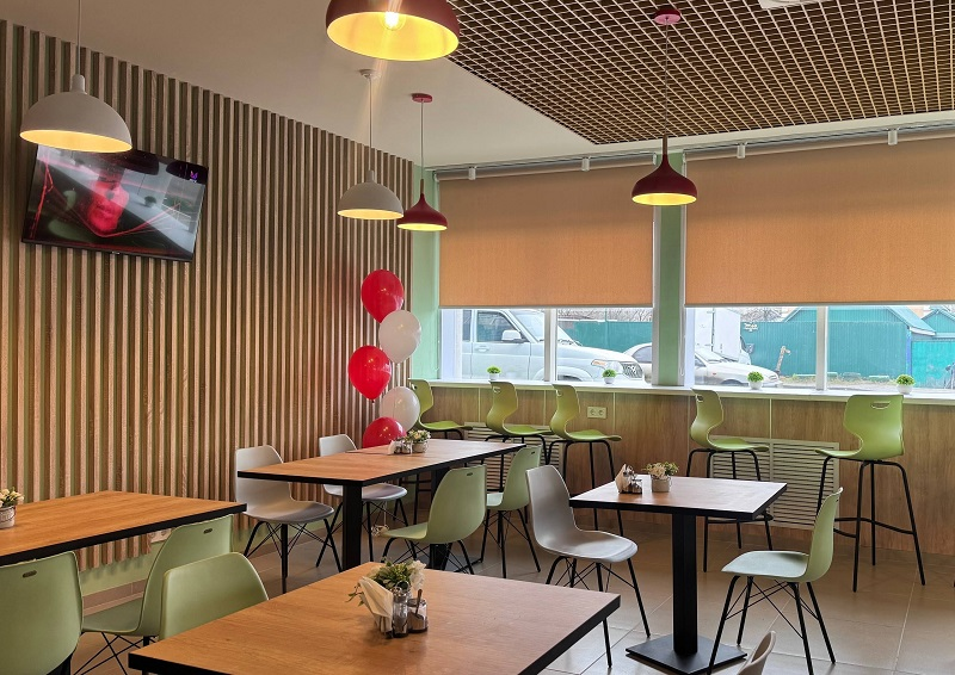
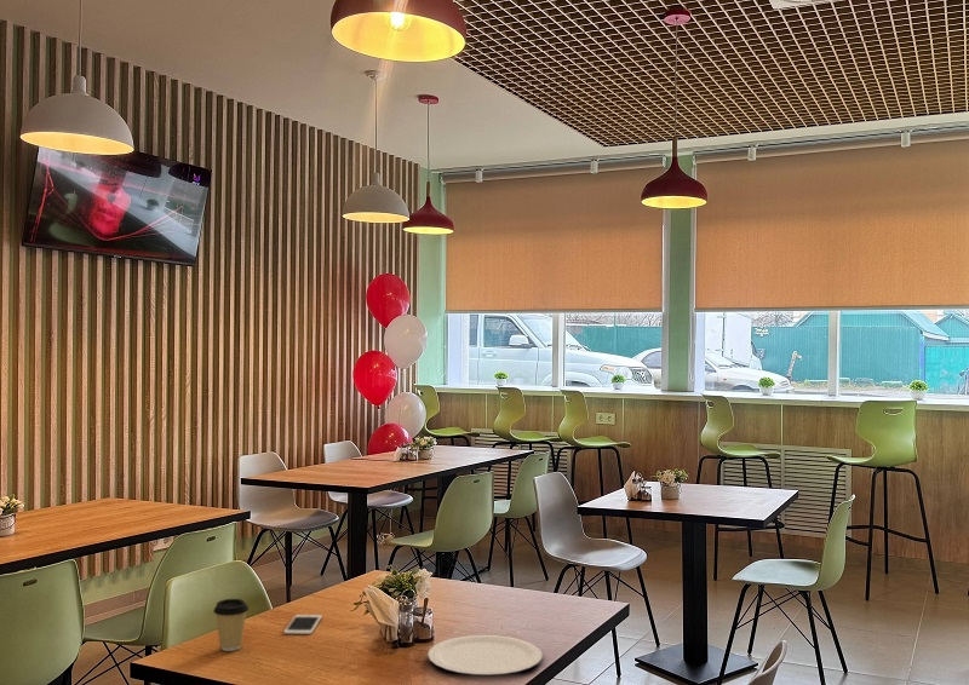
+ cell phone [282,614,323,635]
+ coffee cup [212,598,250,652]
+ plate [426,634,543,677]
